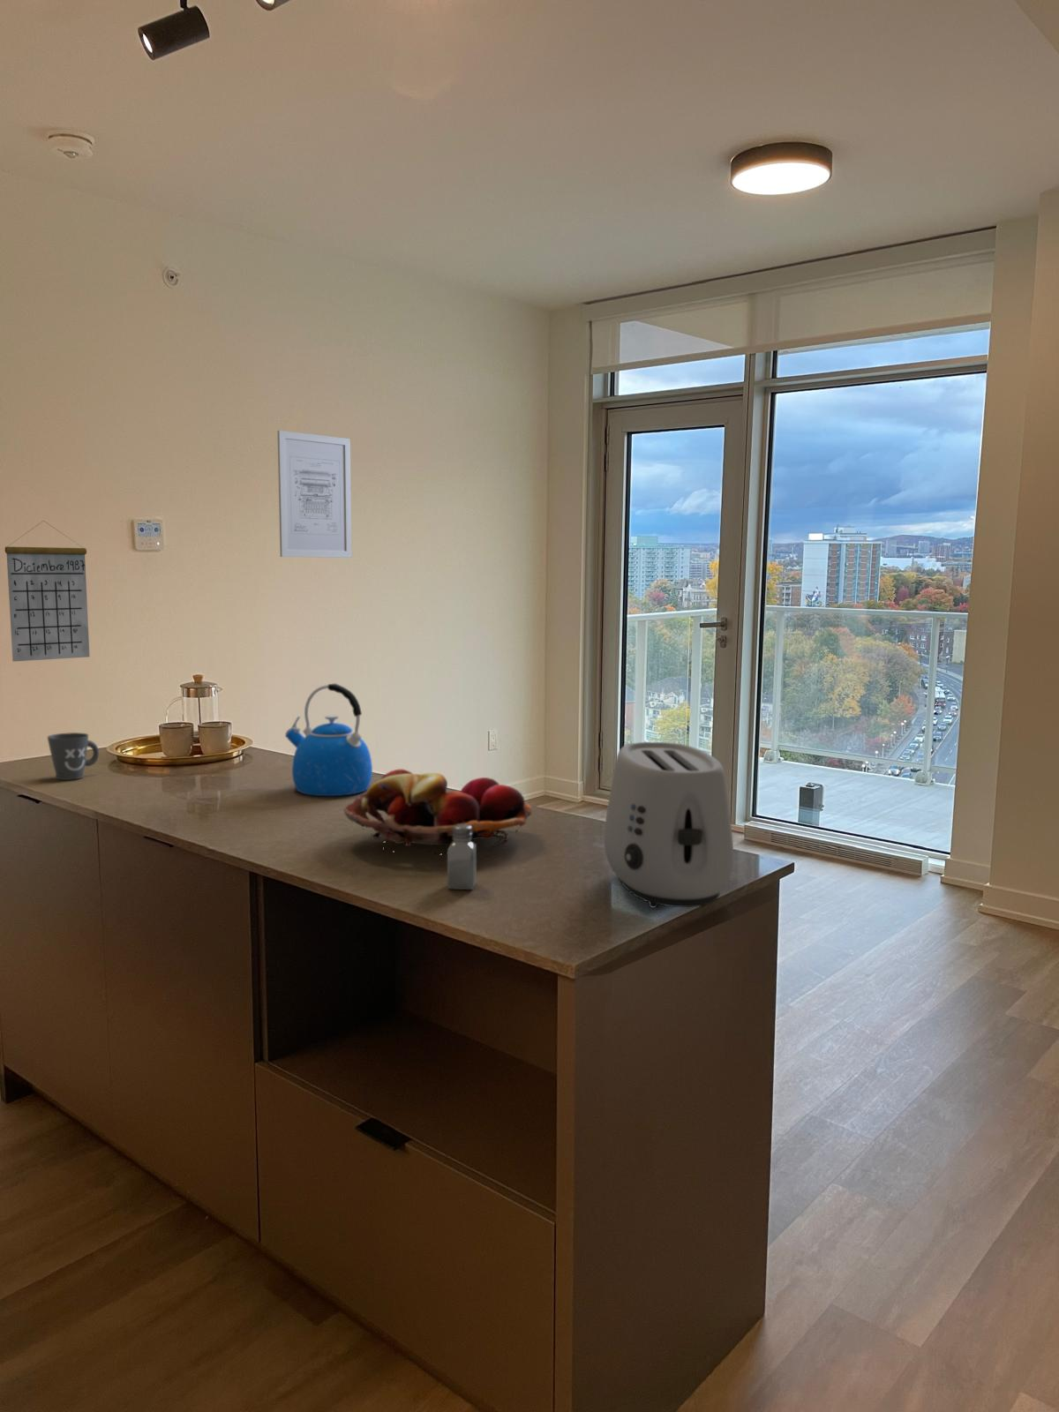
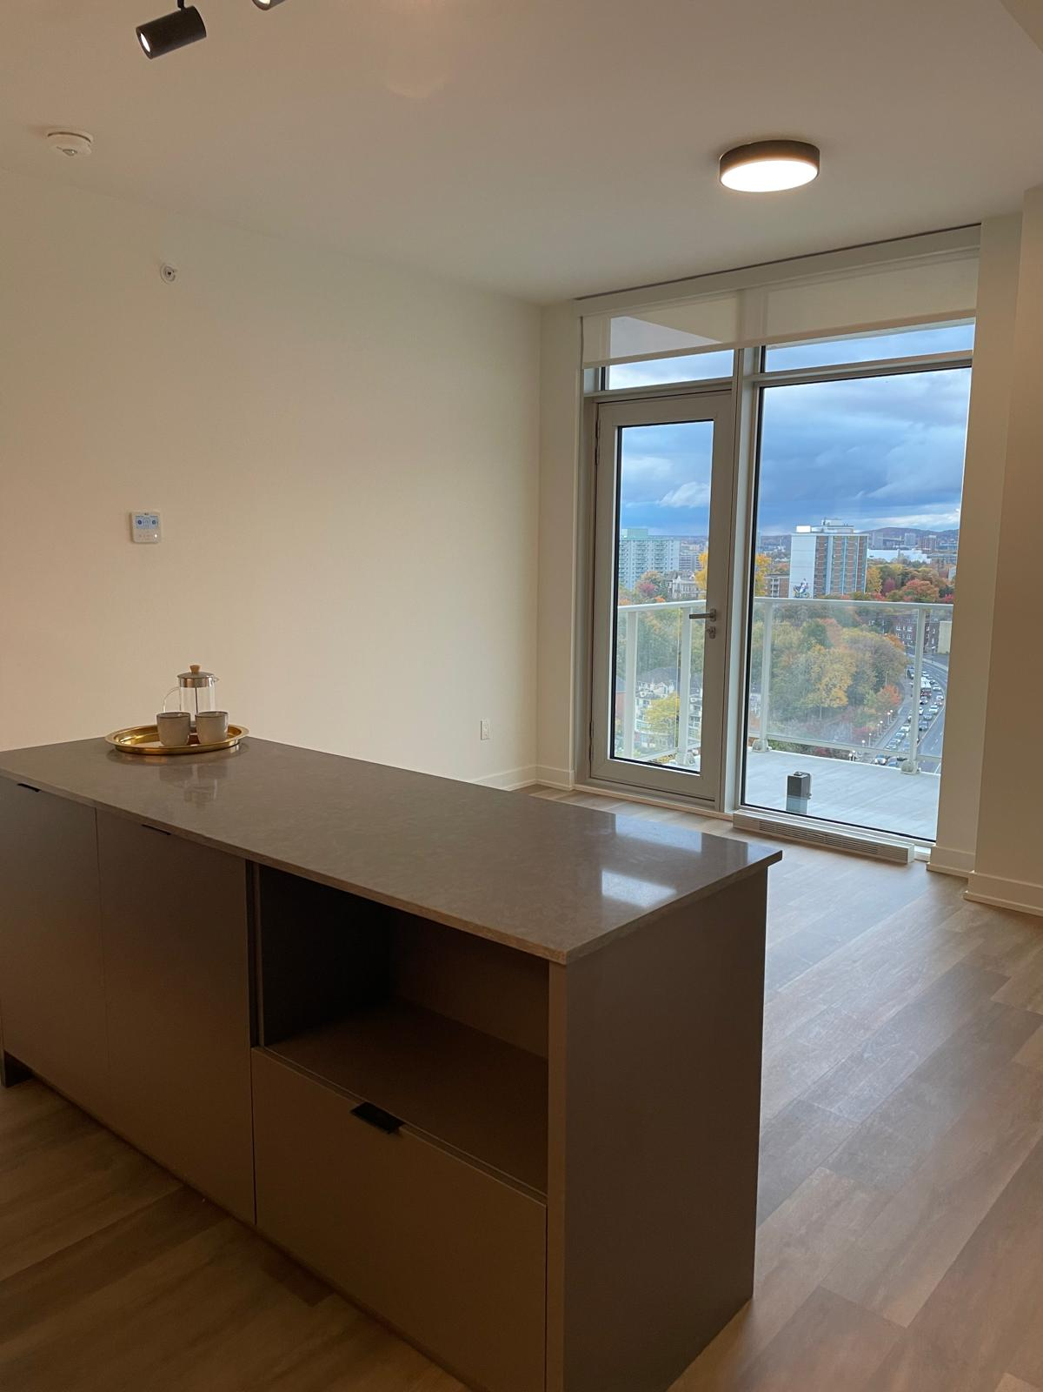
- mug [47,732,100,780]
- wall art [277,430,353,558]
- calendar [4,520,91,663]
- kettle [284,683,374,797]
- fruit basket [344,768,533,856]
- toaster [604,742,734,909]
- saltshaker [446,824,477,891]
